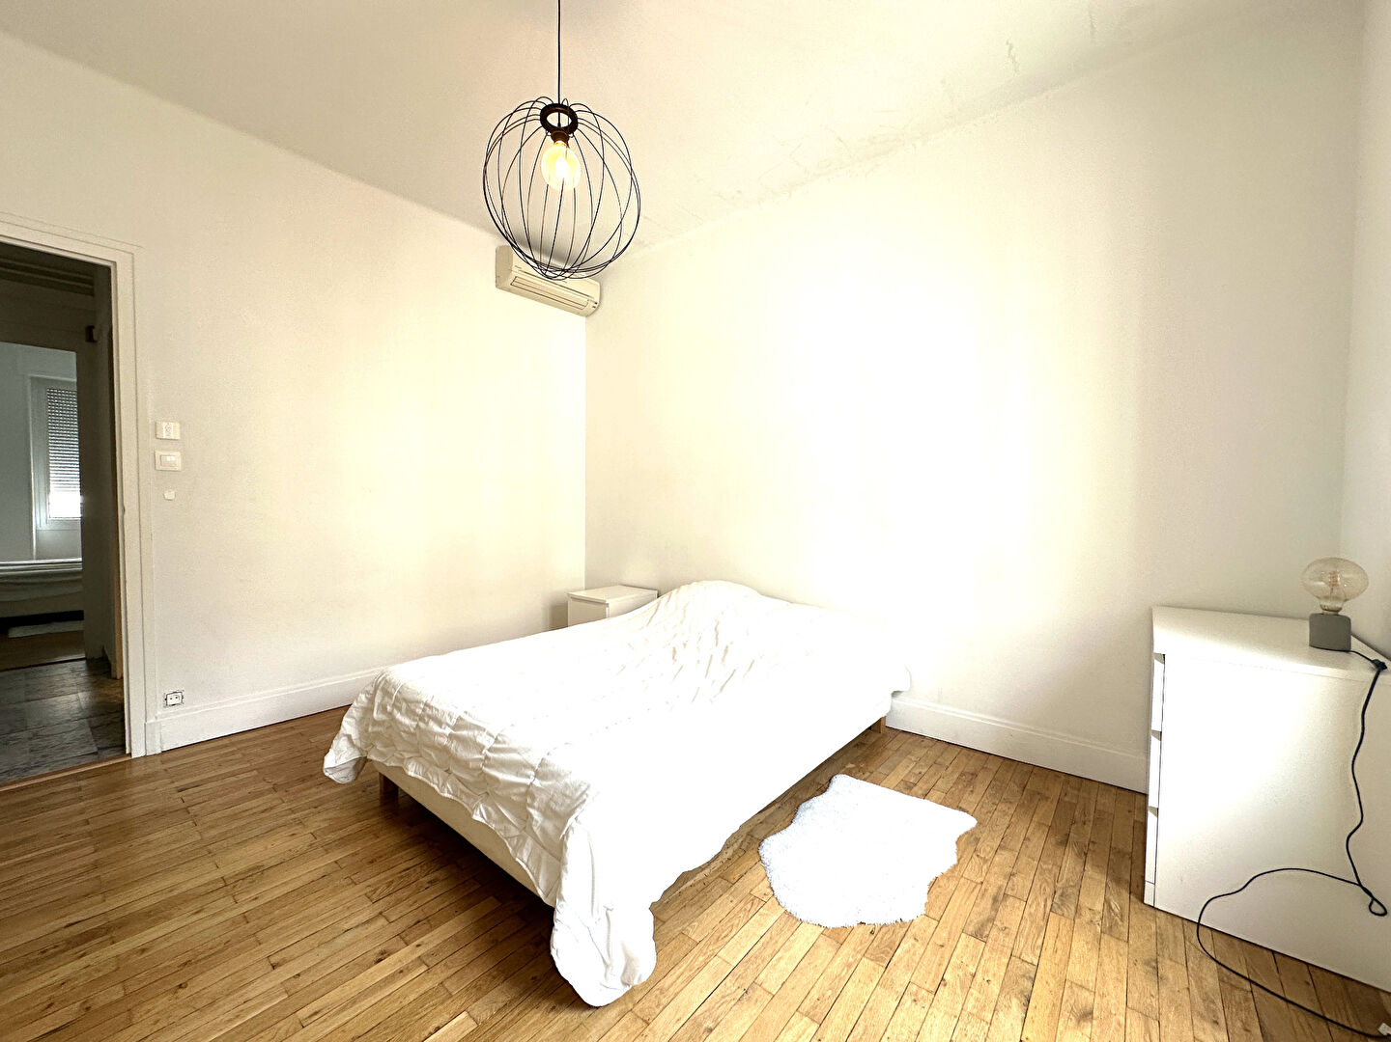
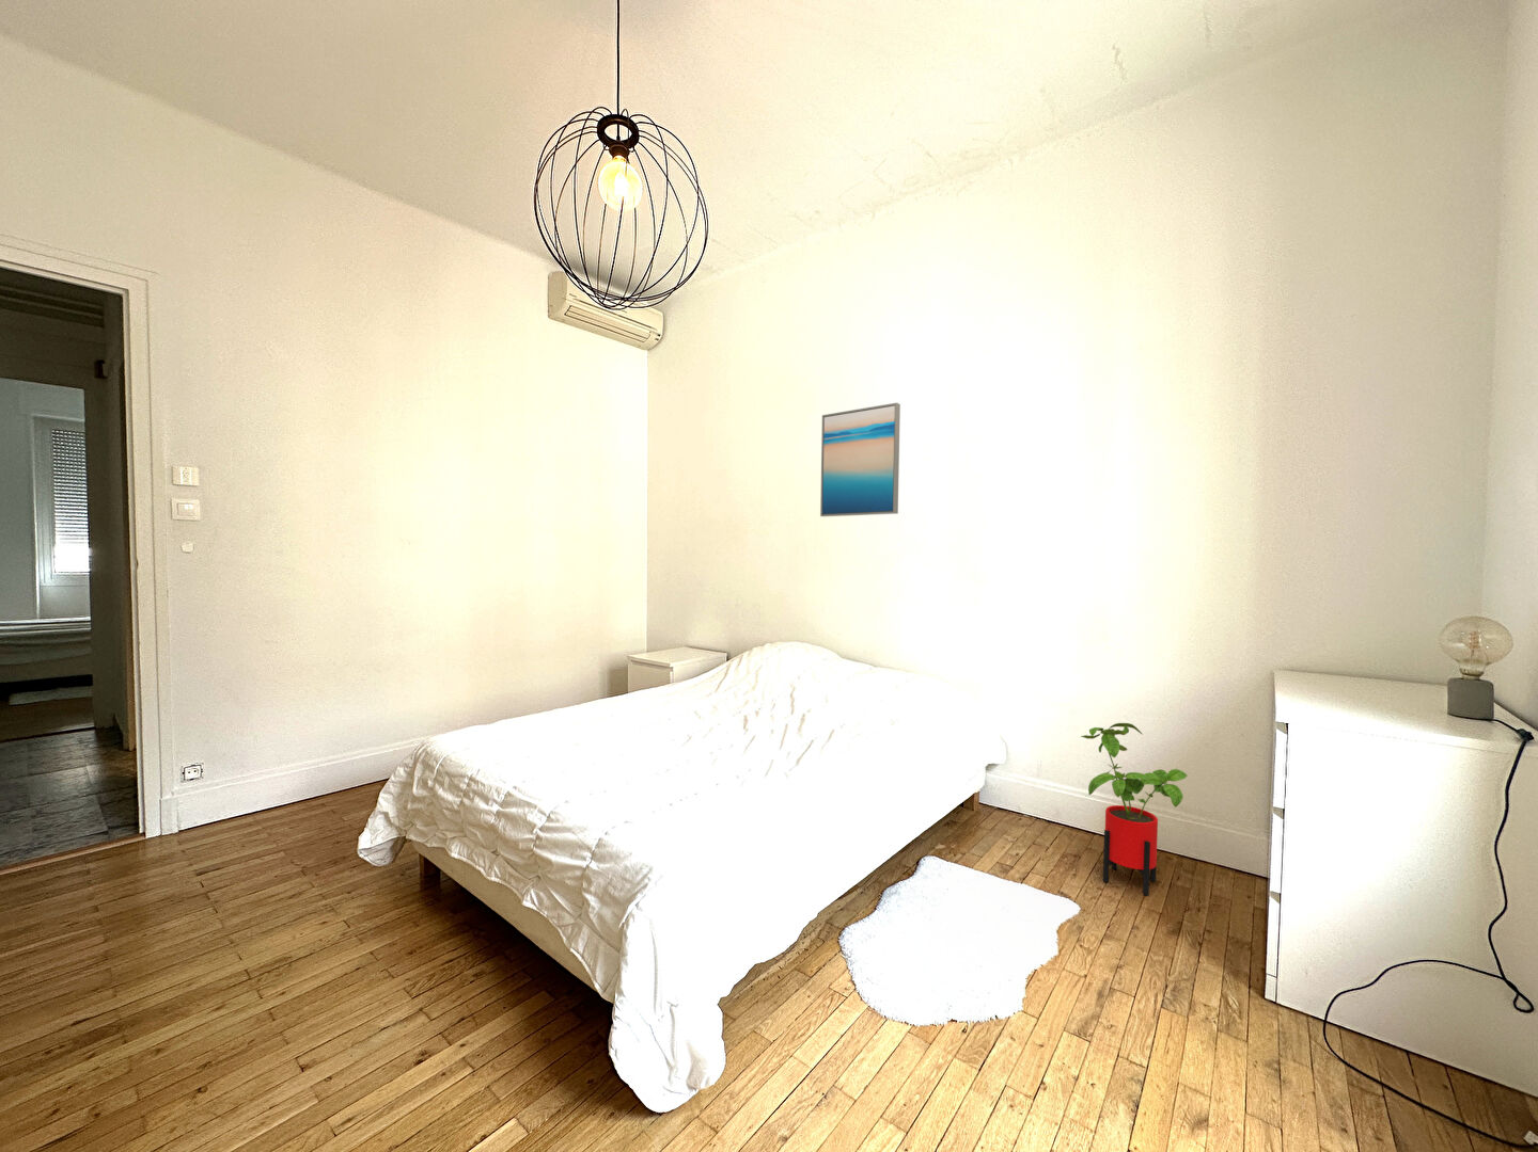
+ house plant [1080,722,1188,895]
+ wall art [819,402,901,518]
